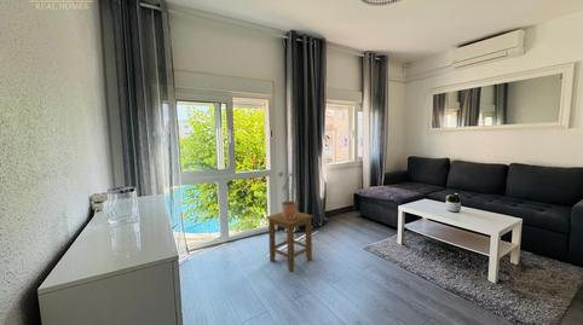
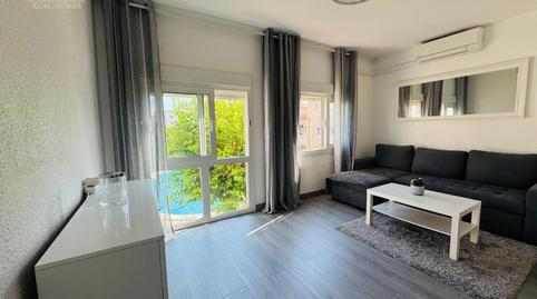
- stool [265,210,314,272]
- potted plant [277,170,299,219]
